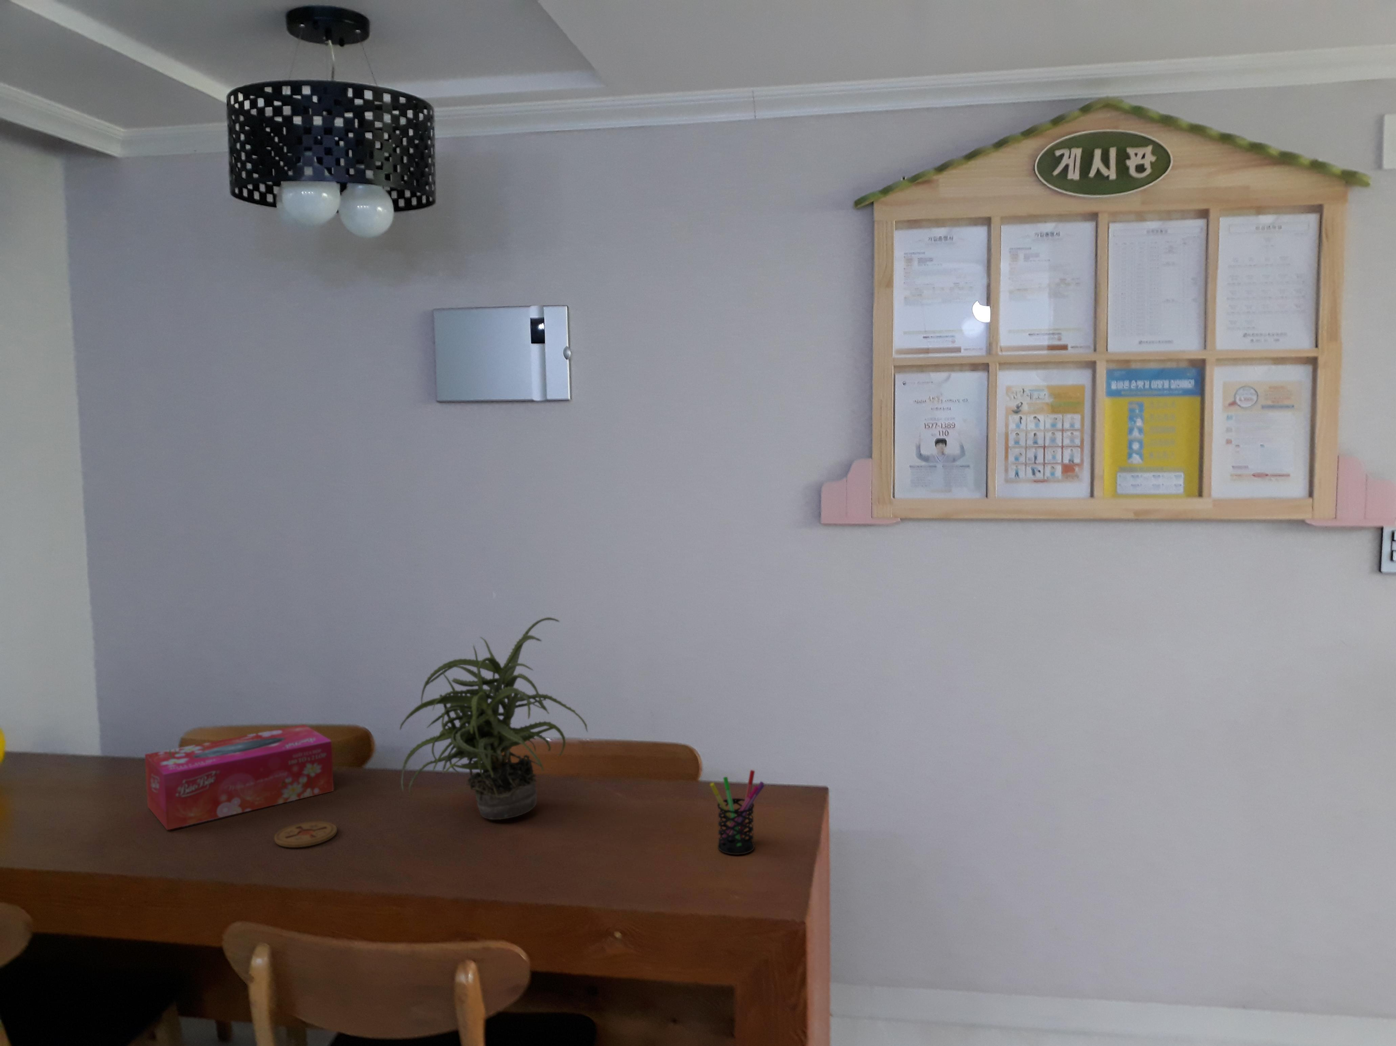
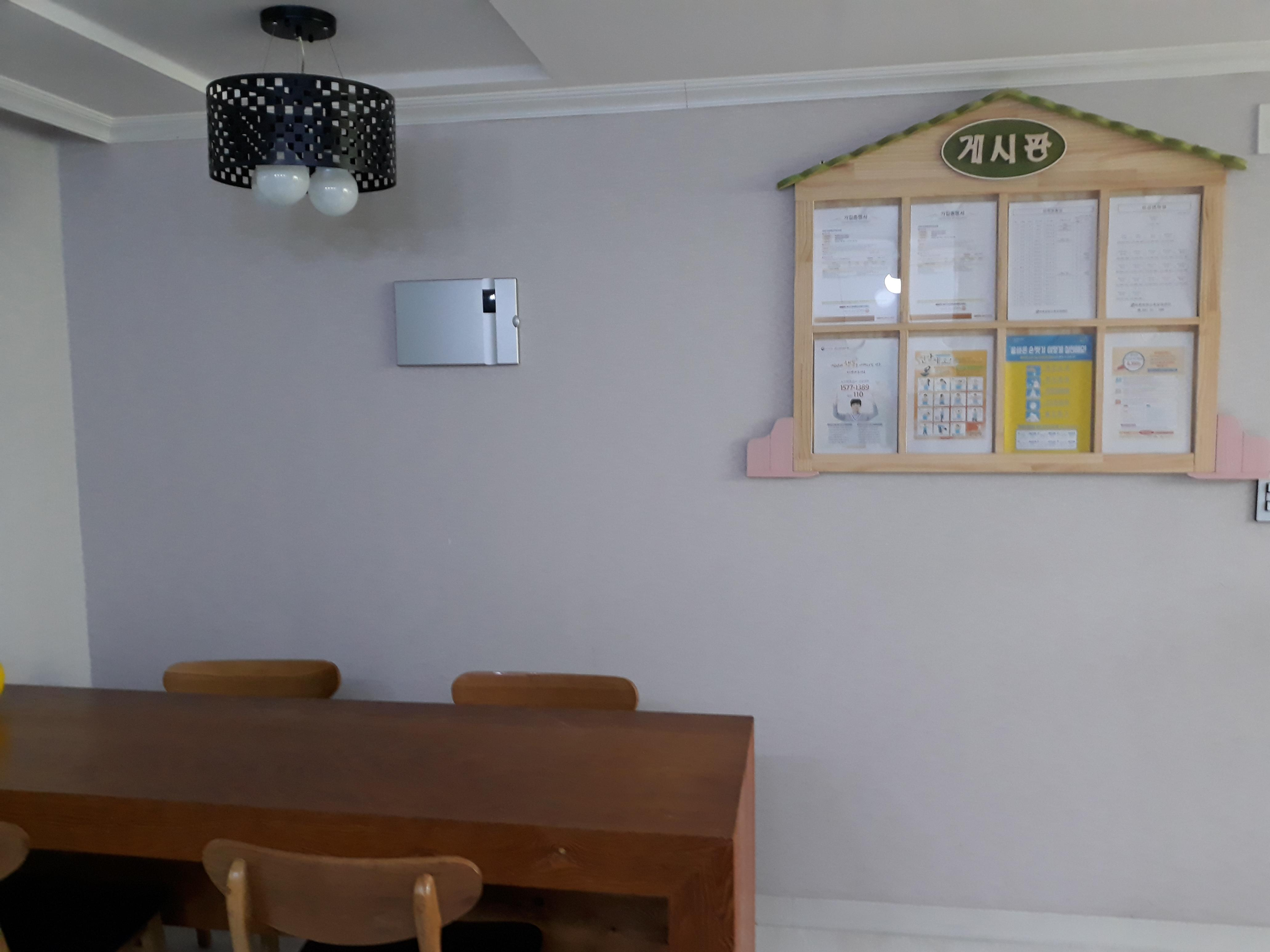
- coaster [274,821,337,848]
- tissue box [144,724,334,831]
- potted plant [399,617,588,820]
- pen holder [710,769,764,855]
